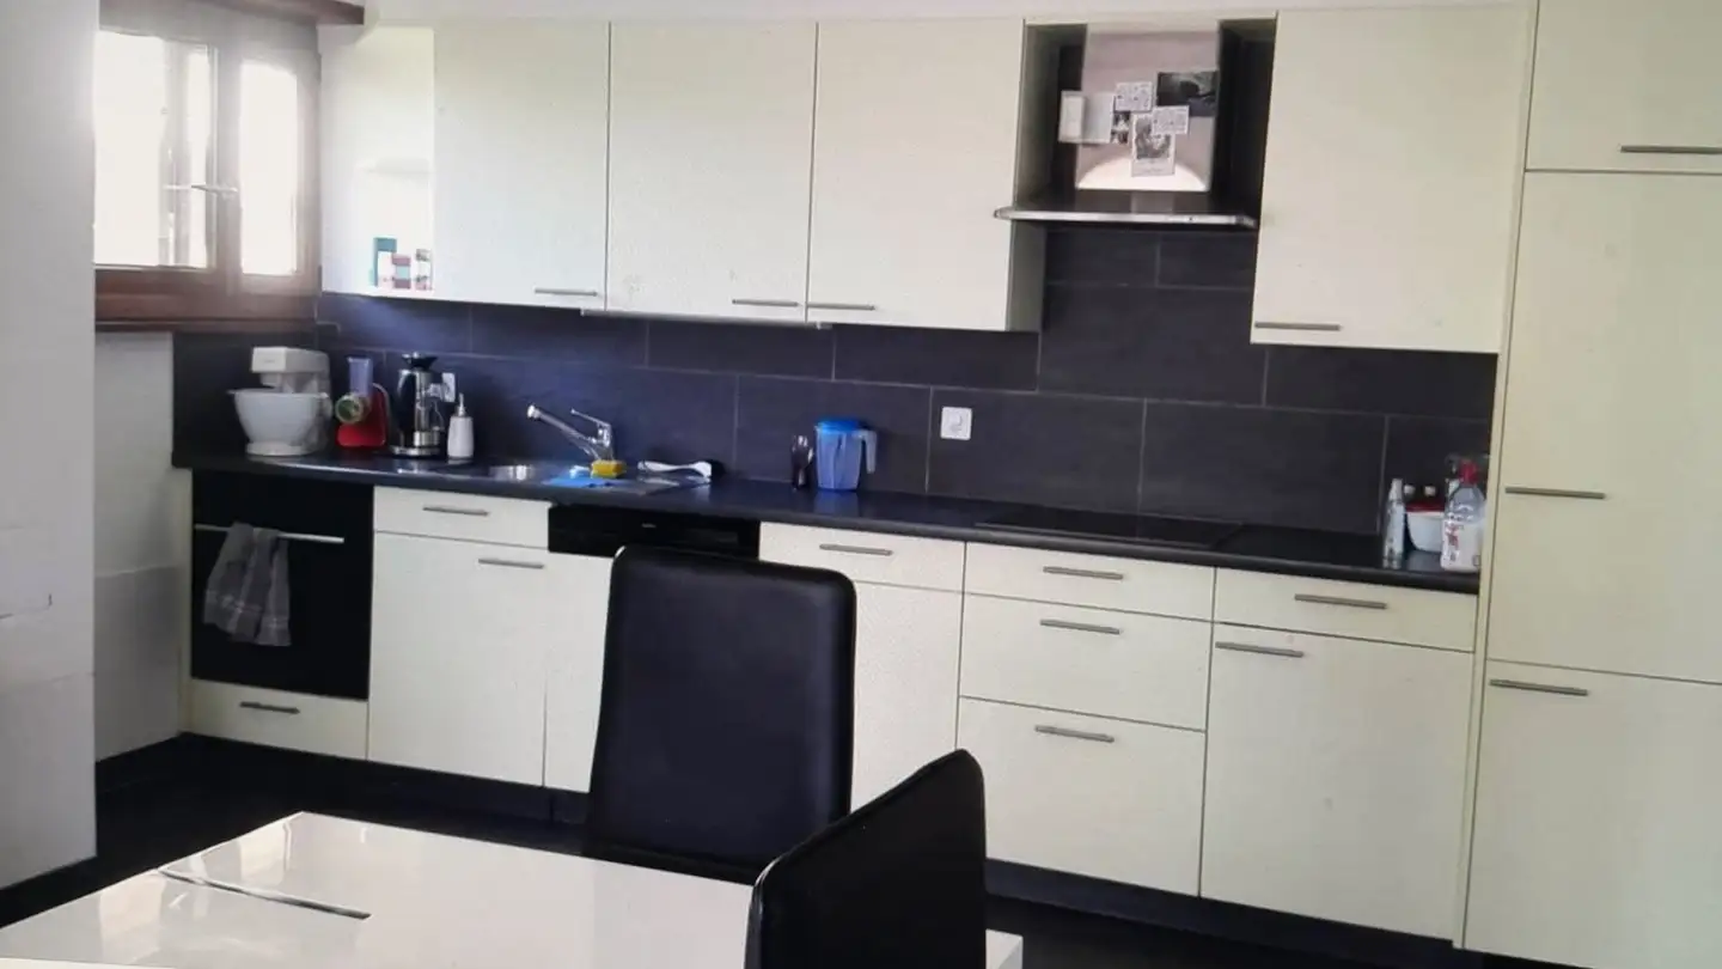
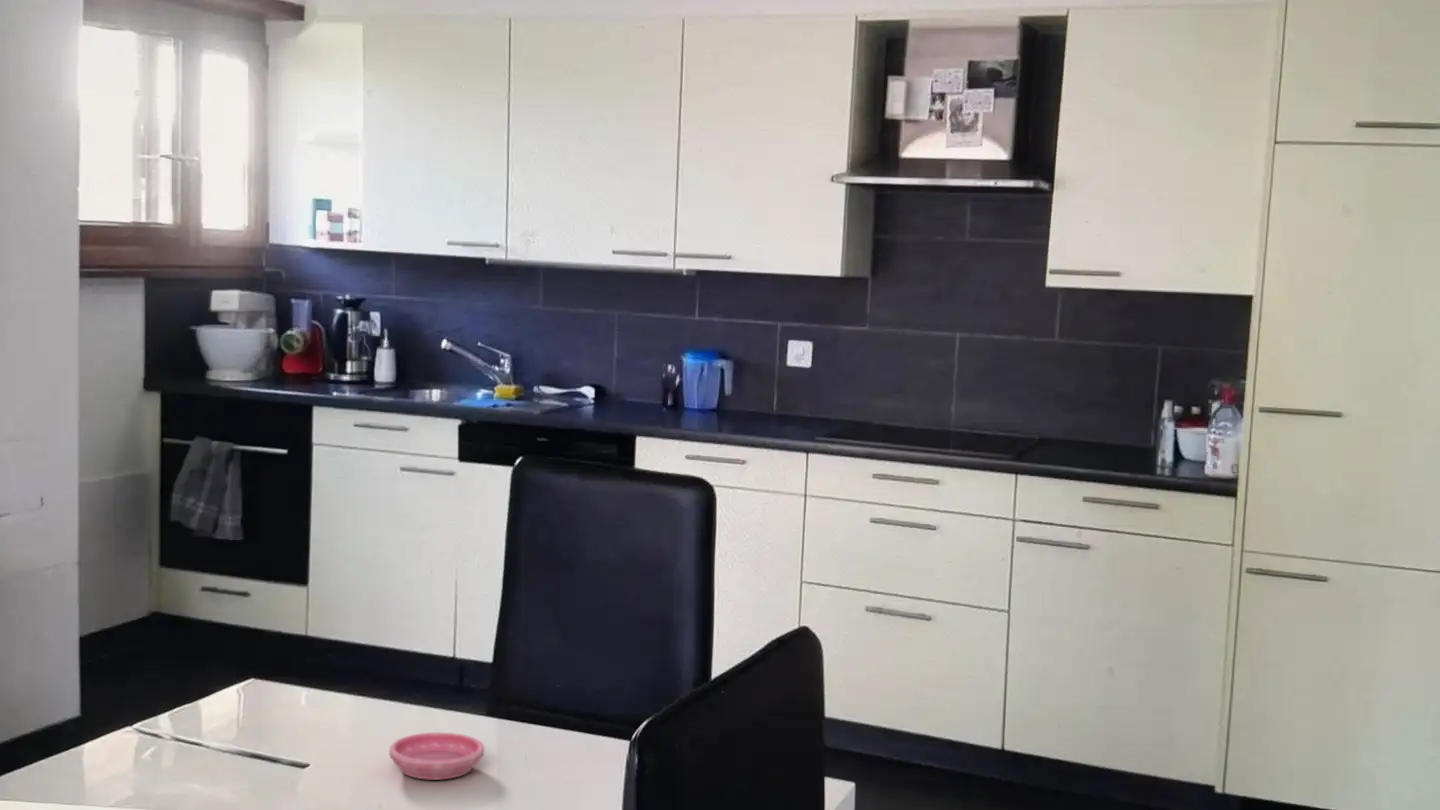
+ saucer [388,732,485,781]
